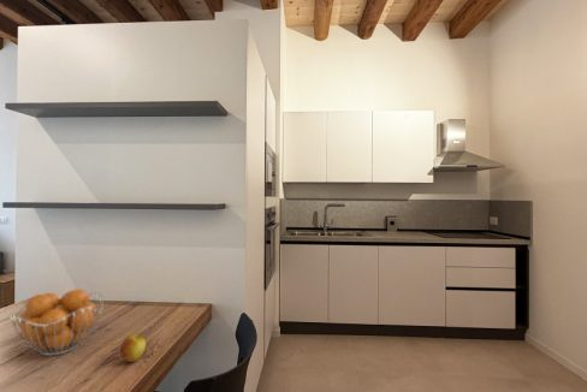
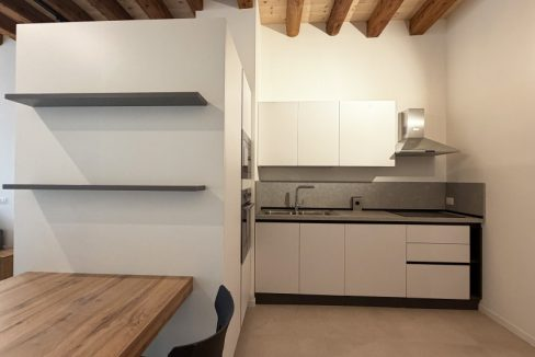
- apple [119,333,147,363]
- fruit basket [8,287,105,357]
